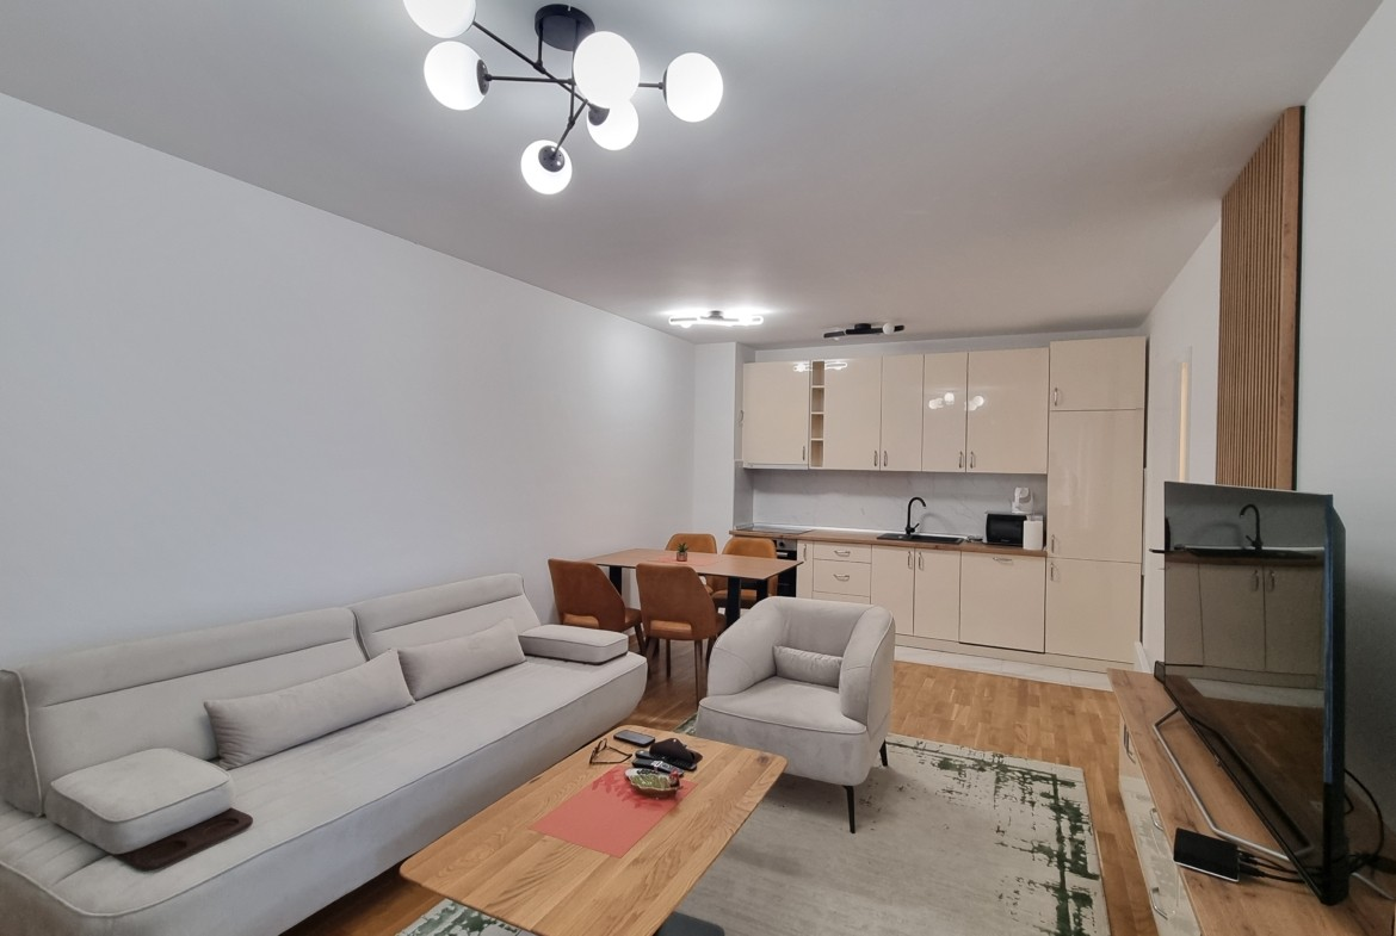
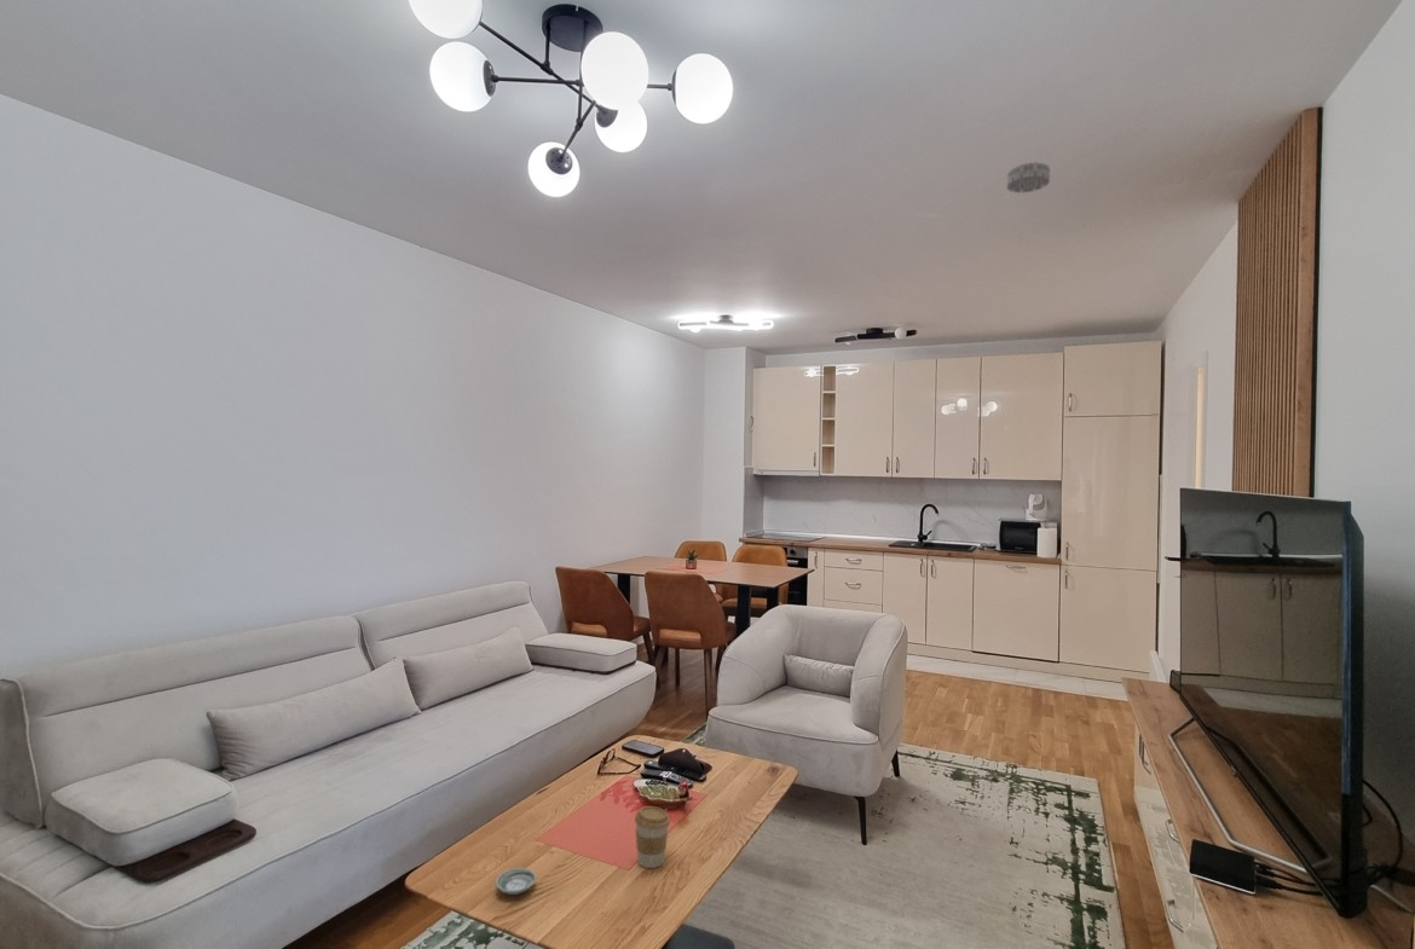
+ coffee cup [634,805,671,869]
+ smoke detector [1006,161,1051,195]
+ saucer [495,867,537,896]
